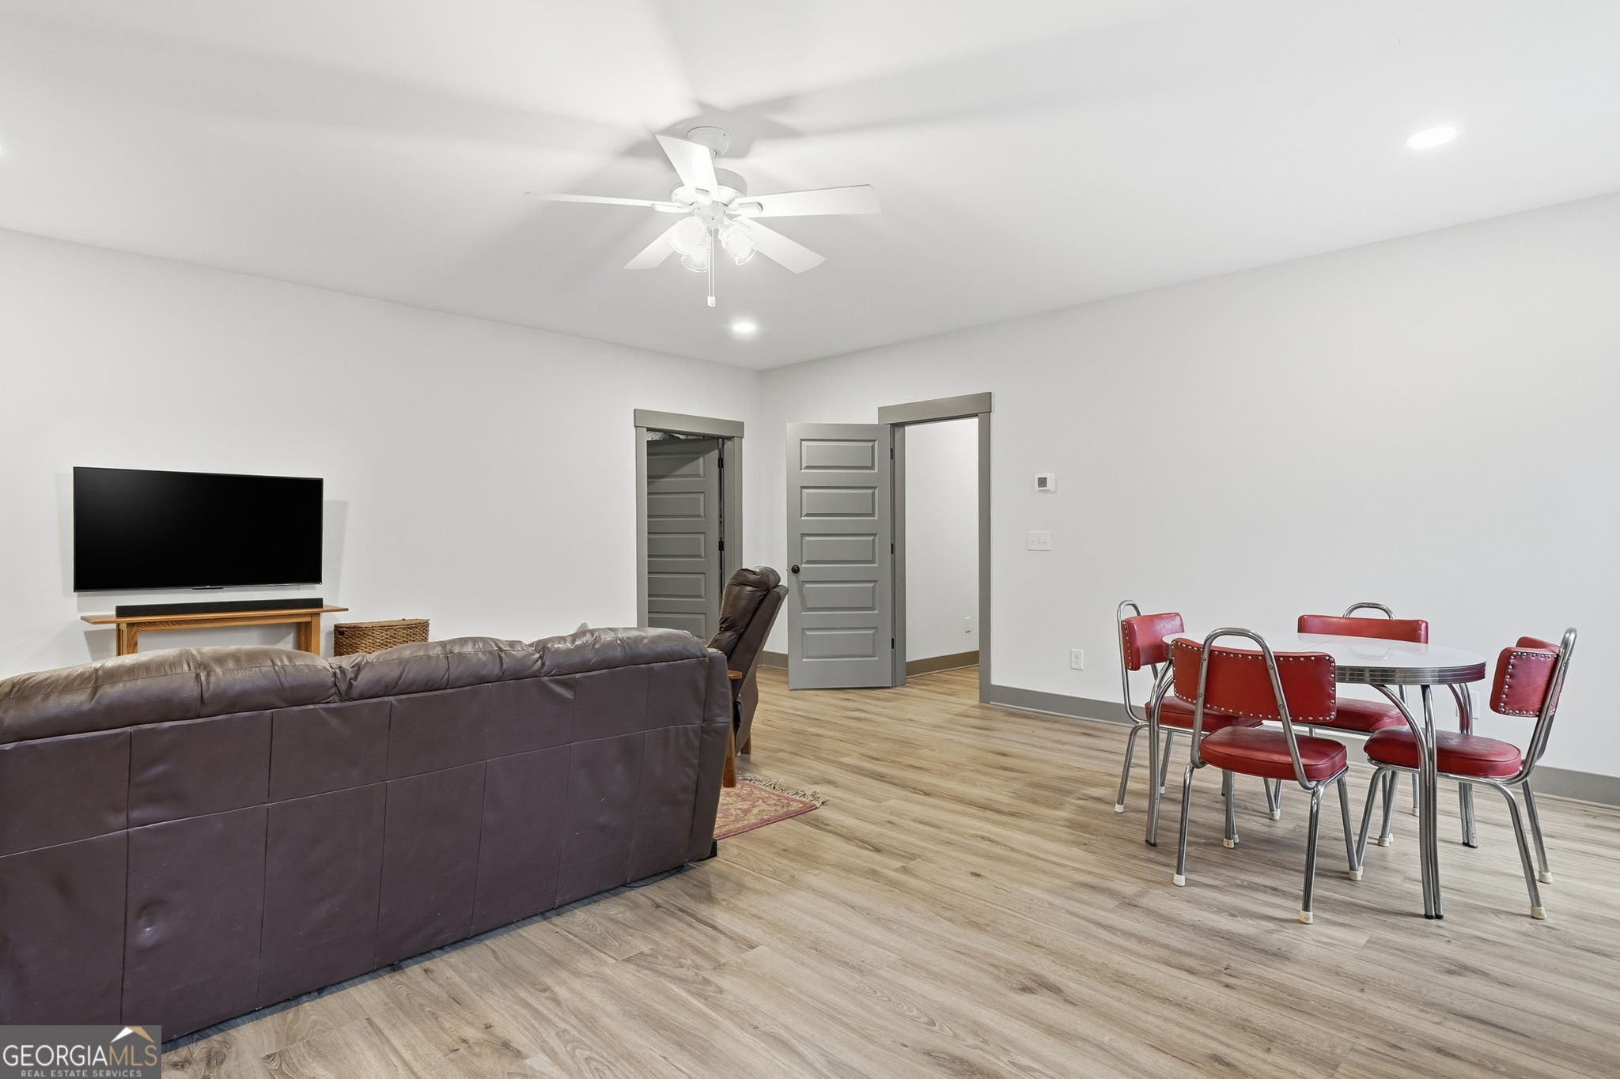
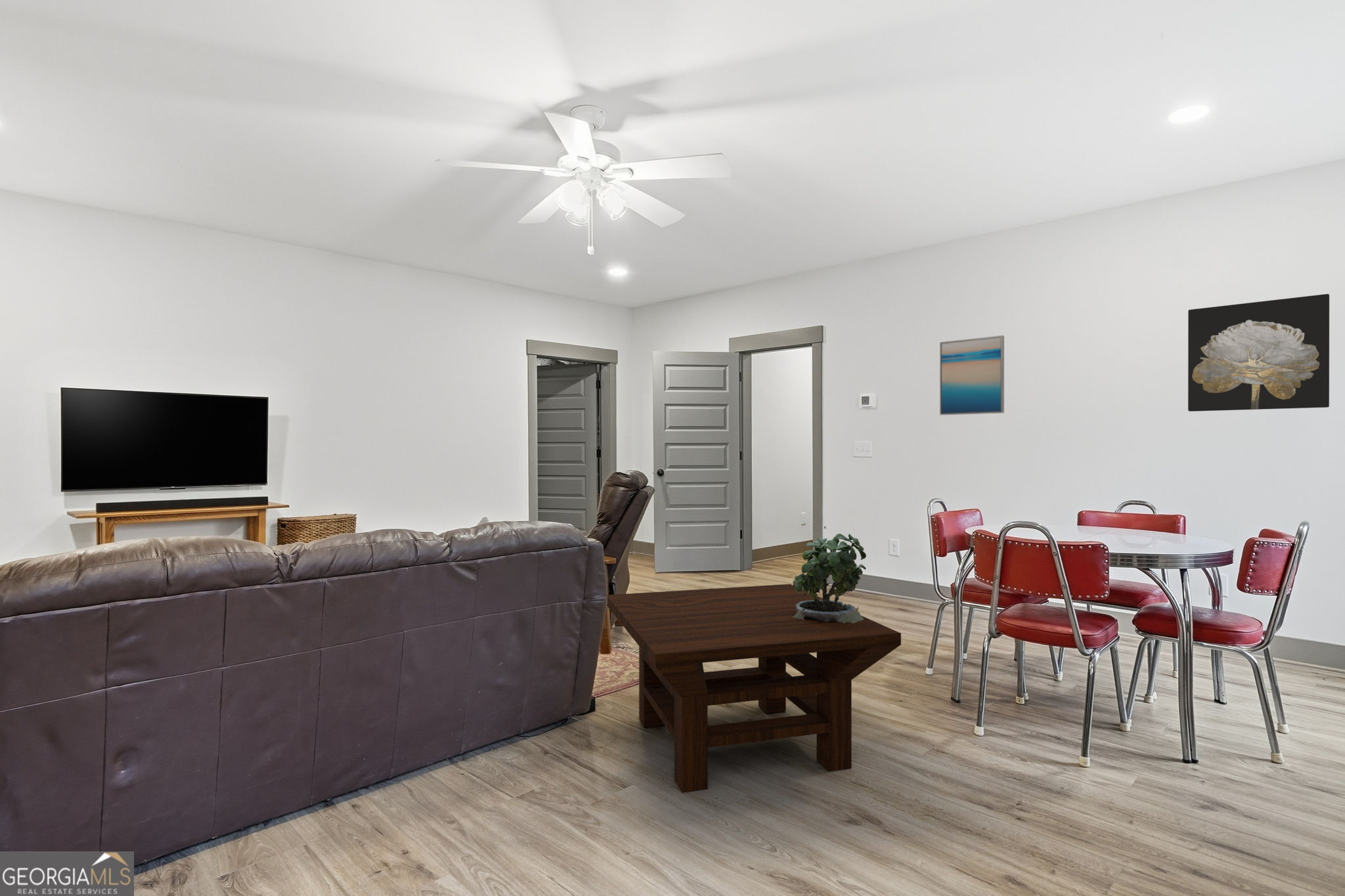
+ potted plant [792,526,867,624]
+ wall art [1187,293,1330,412]
+ coffee table [606,584,902,794]
+ wall art [939,335,1005,416]
